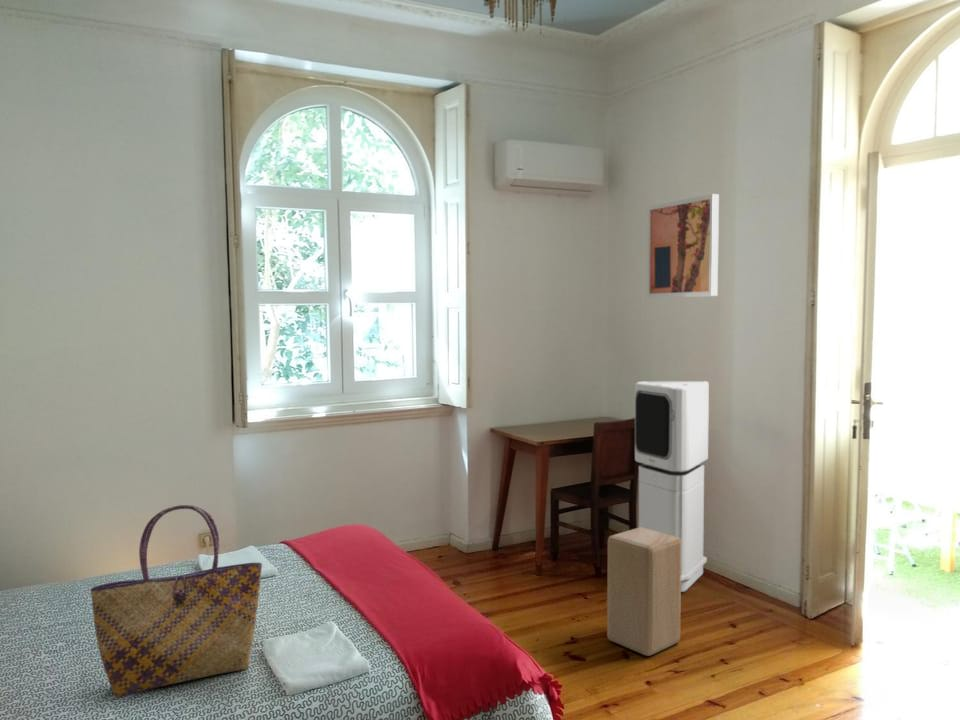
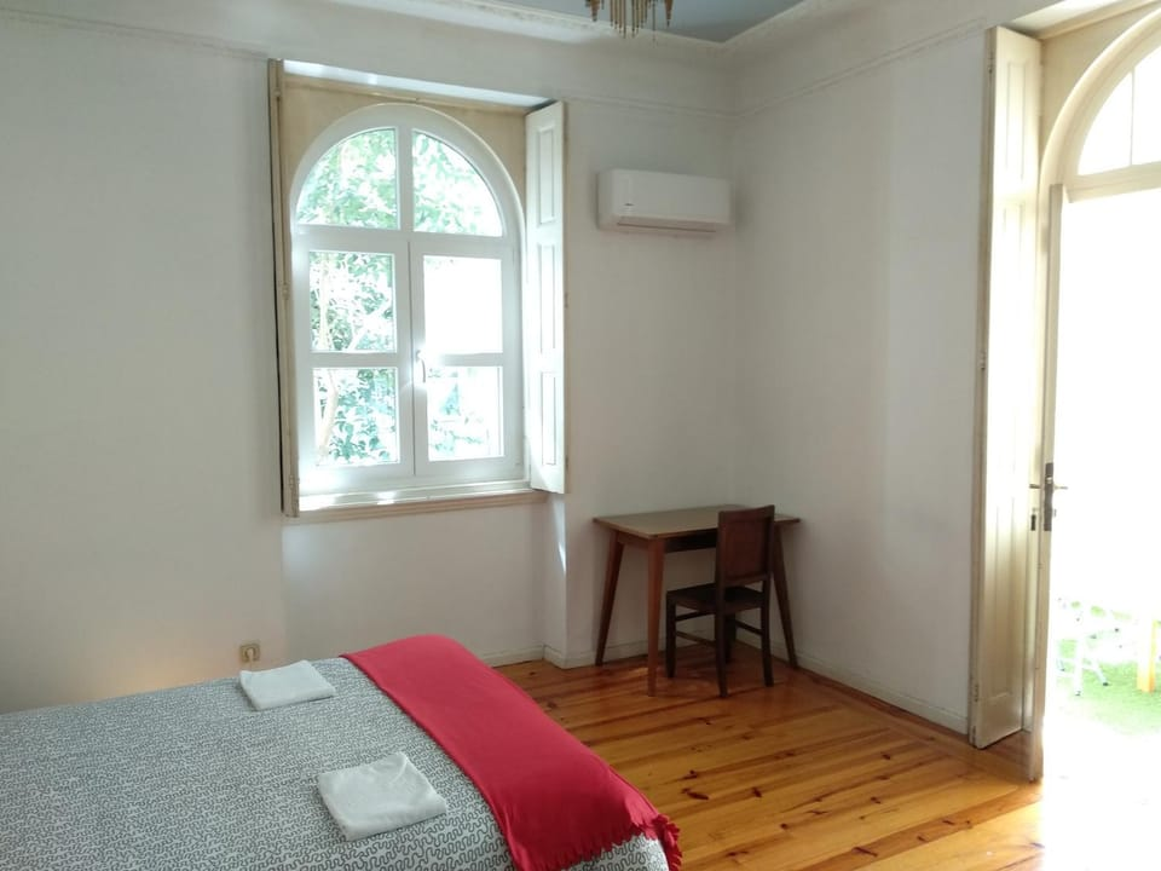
- wall art [646,193,720,299]
- tote bag [90,504,263,699]
- air purifier [634,380,710,593]
- wooden block [606,527,682,657]
